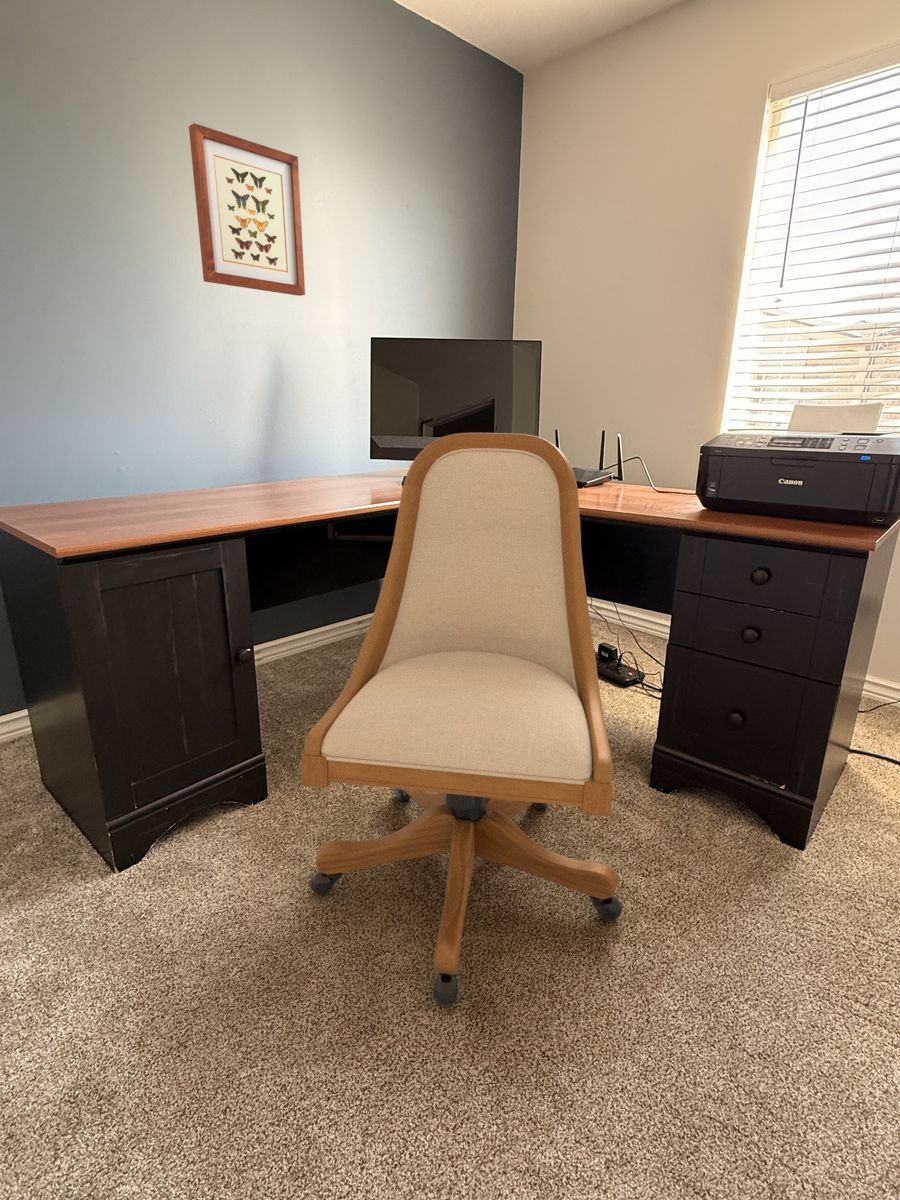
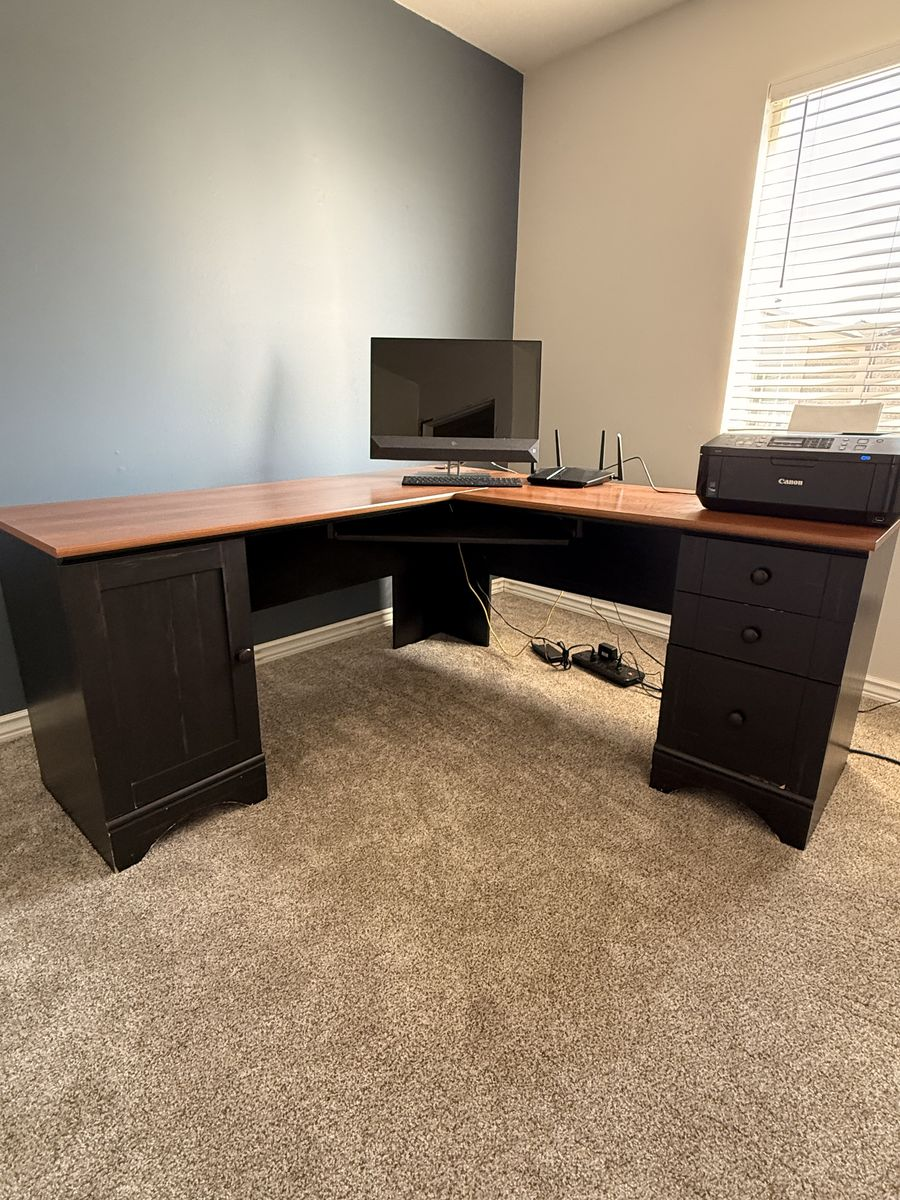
- chair [301,432,623,1007]
- wall art [188,122,306,297]
